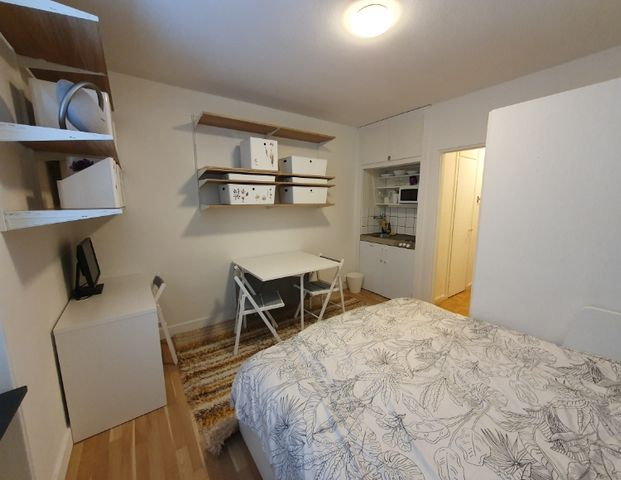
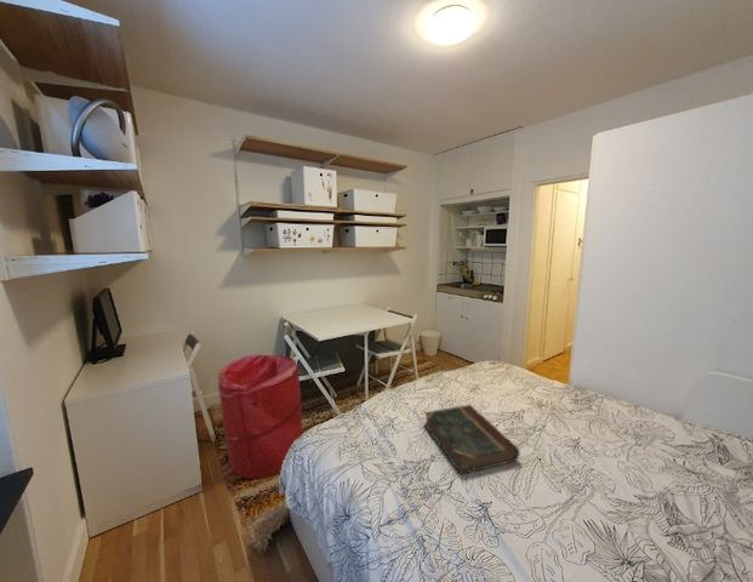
+ laundry hamper [217,354,304,480]
+ book [423,404,521,475]
